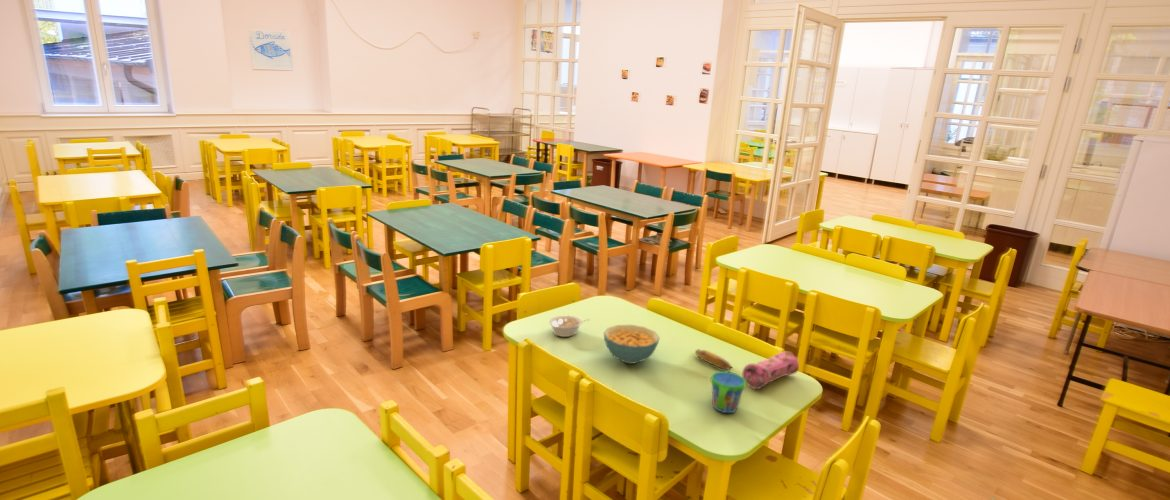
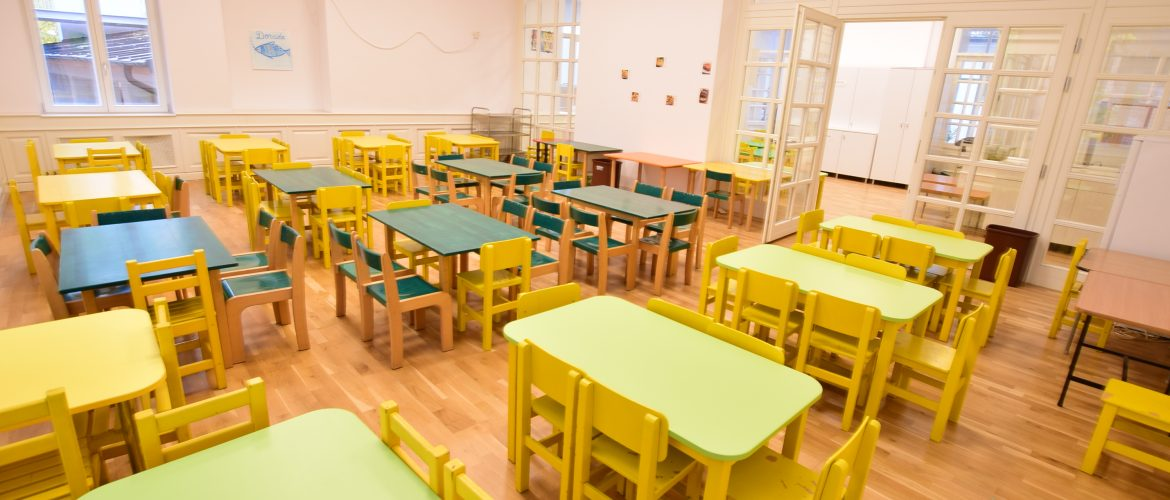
- banana [695,348,733,371]
- cereal bowl [603,324,661,365]
- legume [548,315,591,338]
- pencil case [741,350,800,390]
- snack cup [710,370,747,414]
